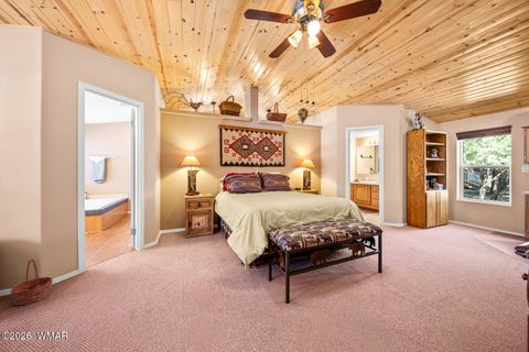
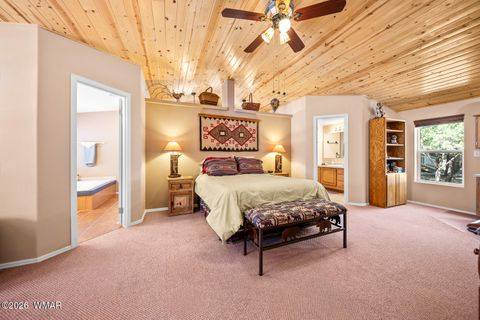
- basket [9,258,54,306]
